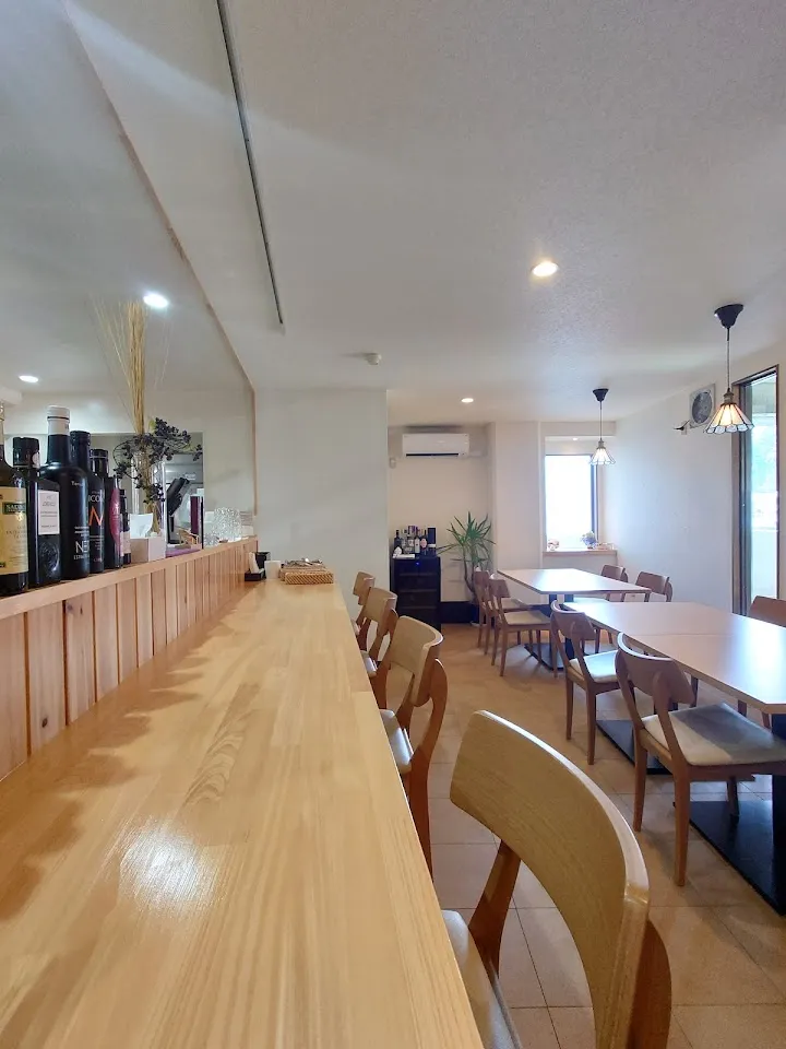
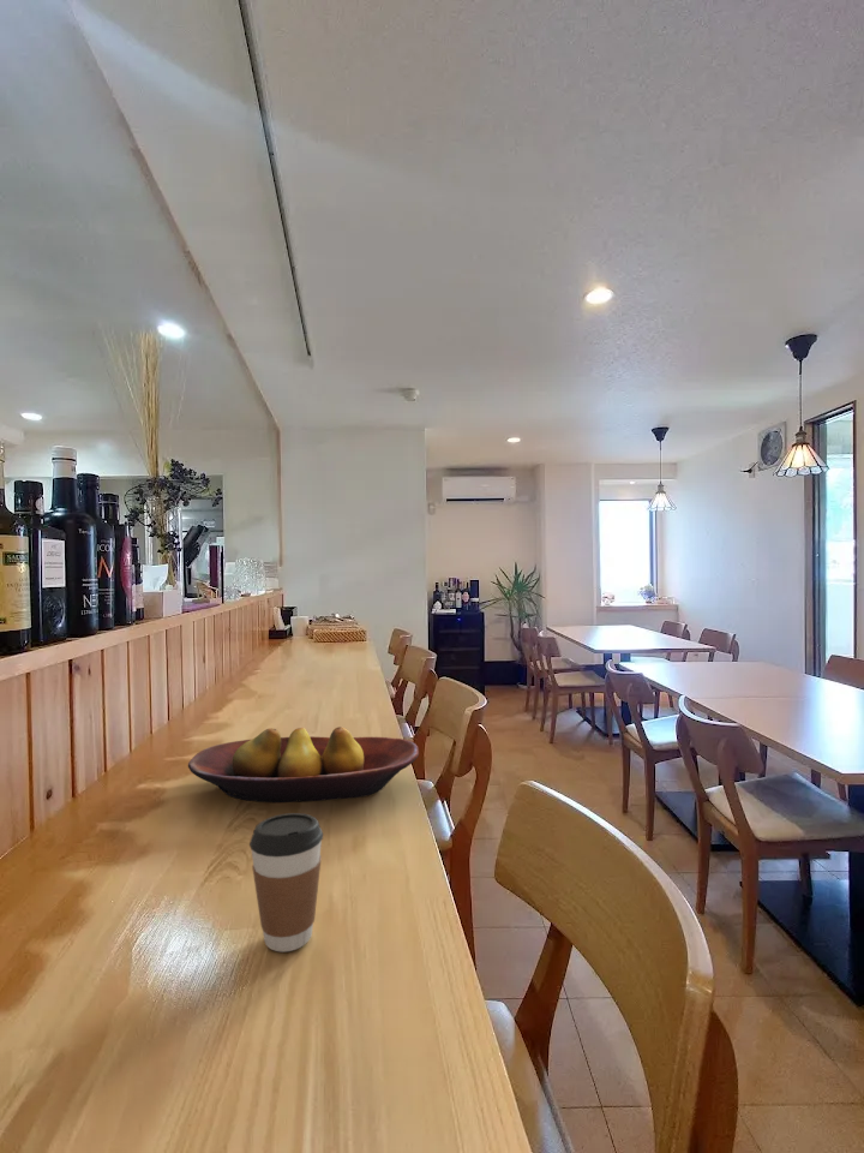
+ coffee cup [248,812,324,954]
+ fruit bowl [187,725,420,803]
